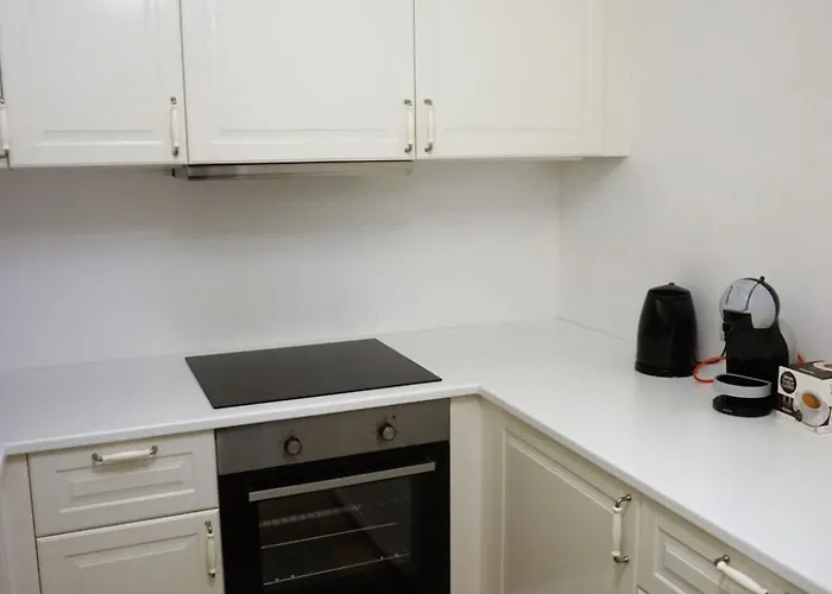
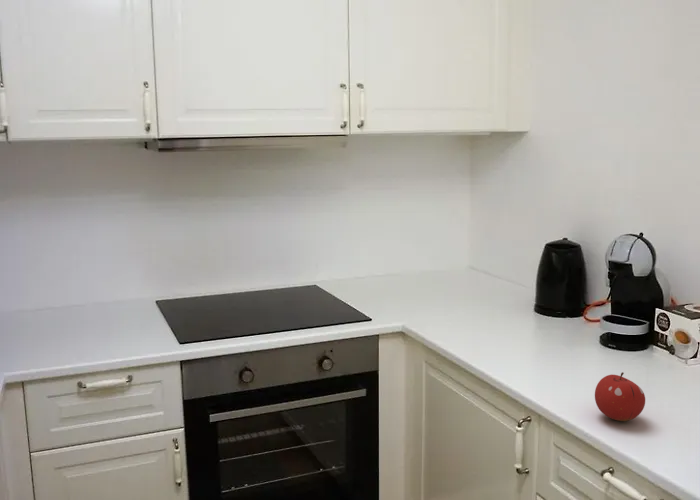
+ fruit [594,371,646,422]
